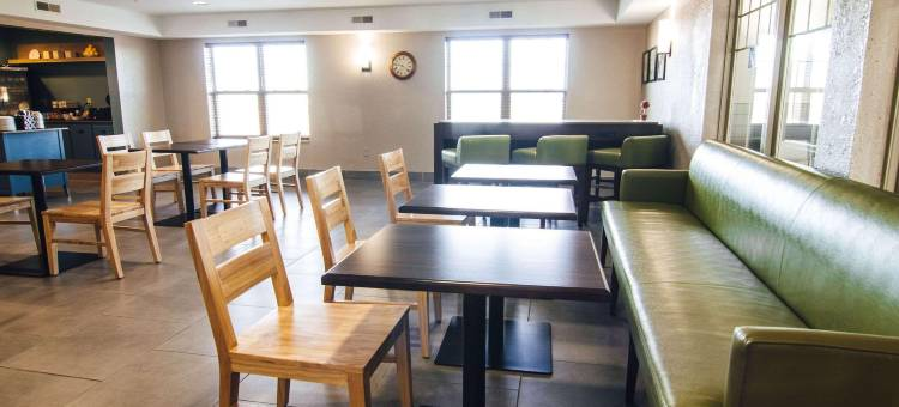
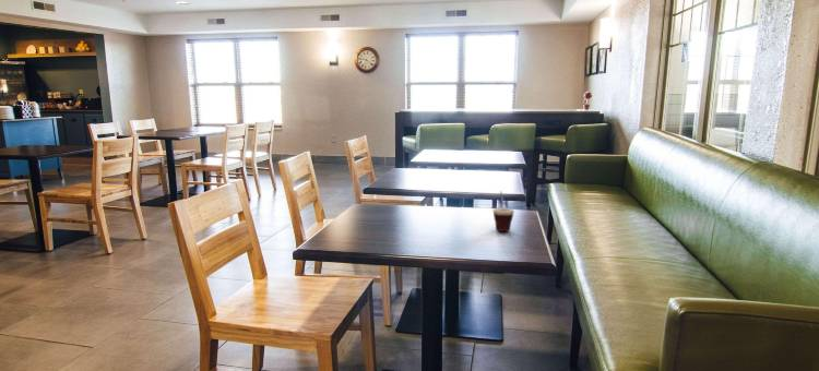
+ cup [491,190,515,232]
